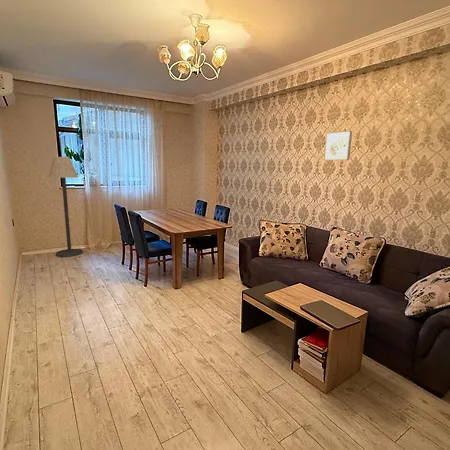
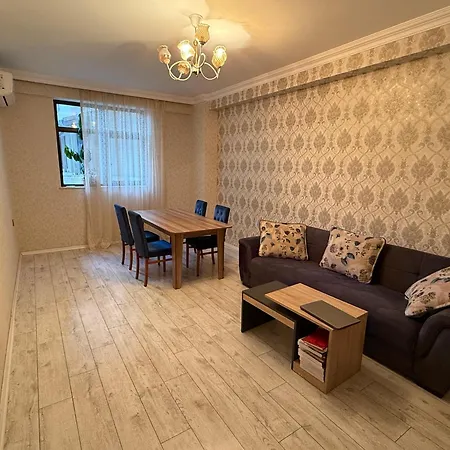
- floor lamp [47,156,84,258]
- wall art [323,130,353,161]
